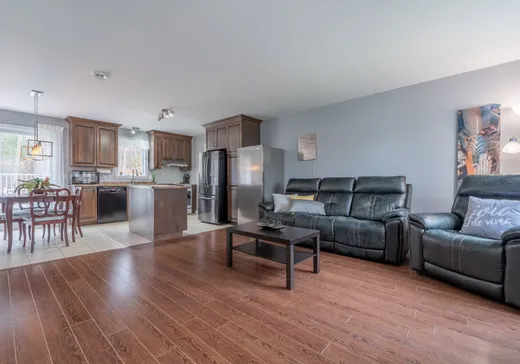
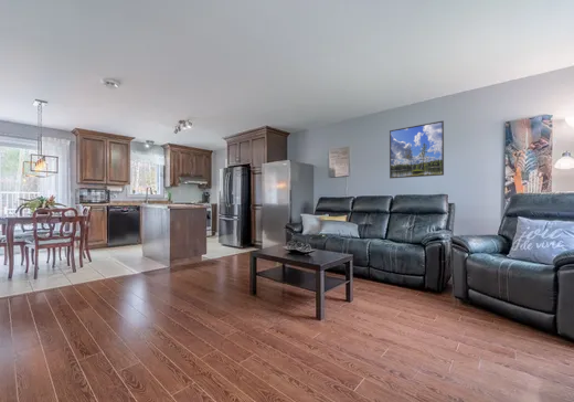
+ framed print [389,120,445,179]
